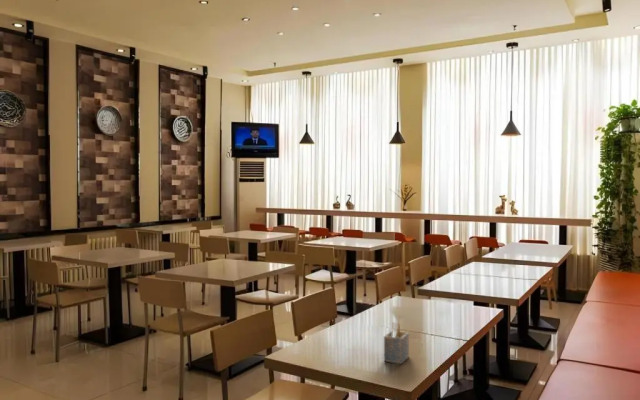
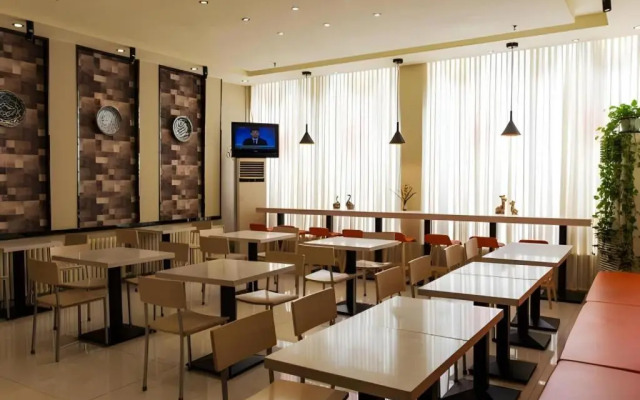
- napkin holder [383,321,410,365]
